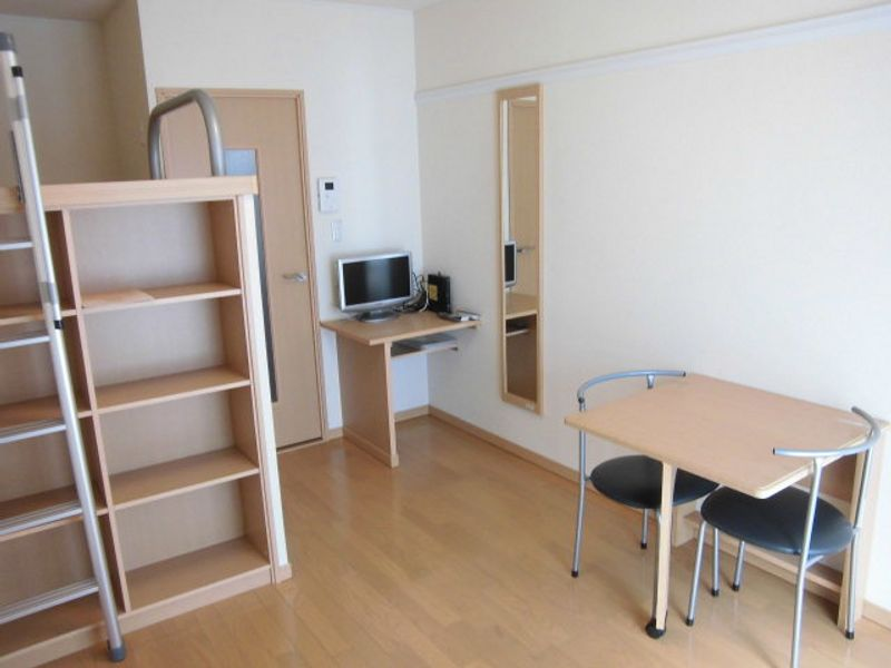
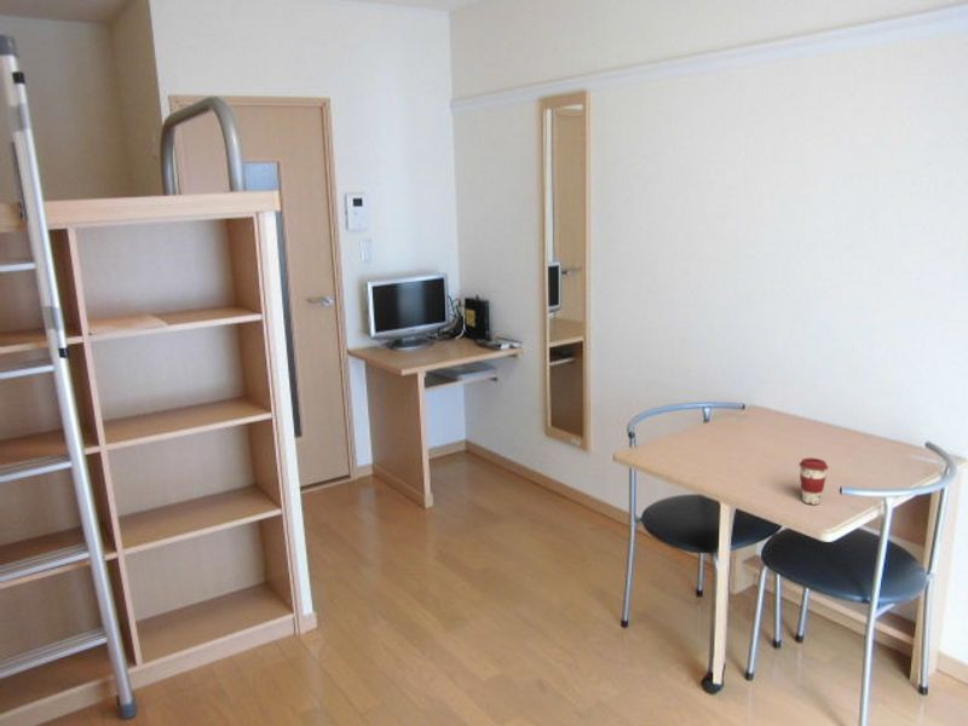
+ coffee cup [797,457,829,506]
